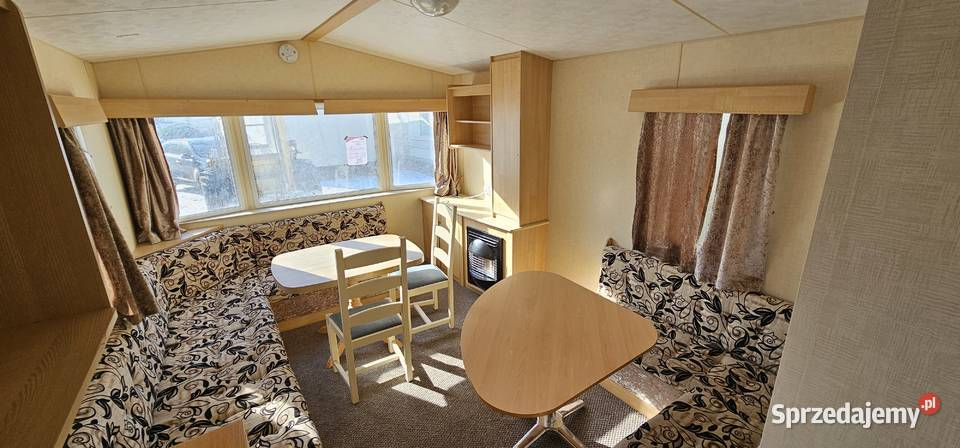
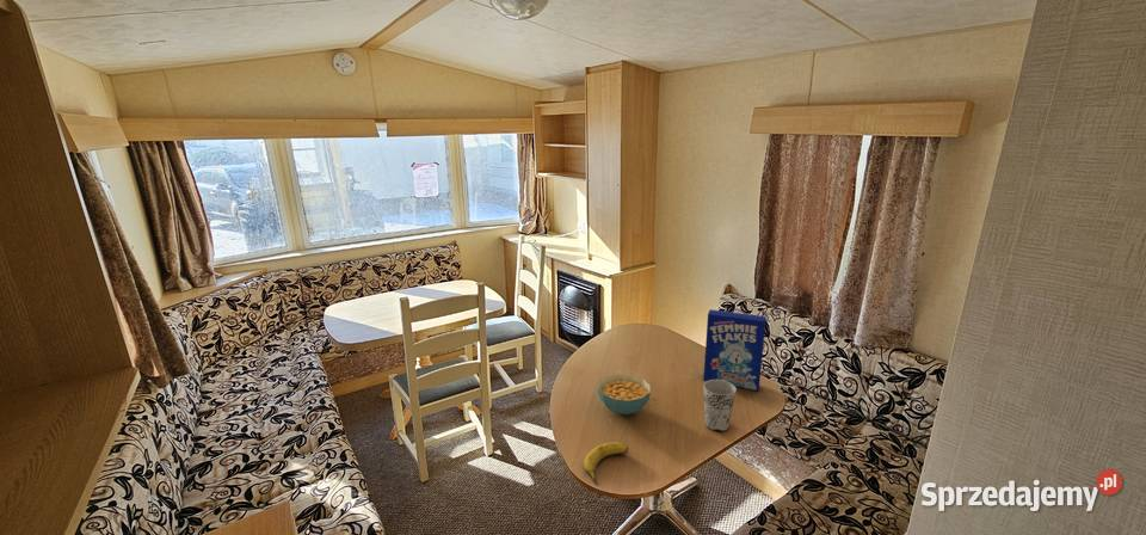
+ cereal box [702,308,768,392]
+ cereal bowl [597,373,652,416]
+ cup [702,380,738,432]
+ banana [583,441,629,487]
